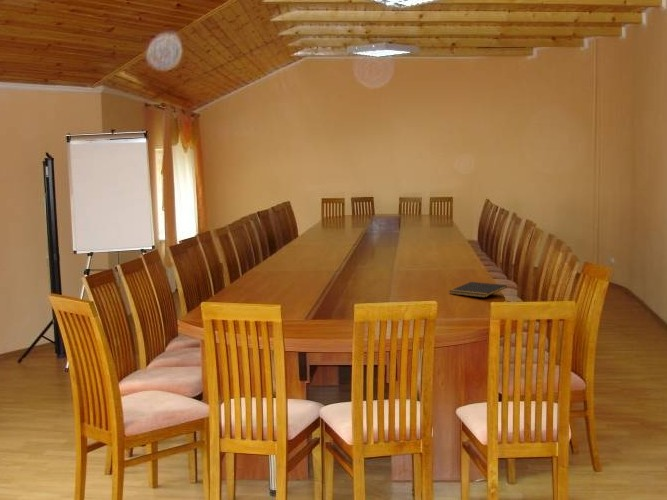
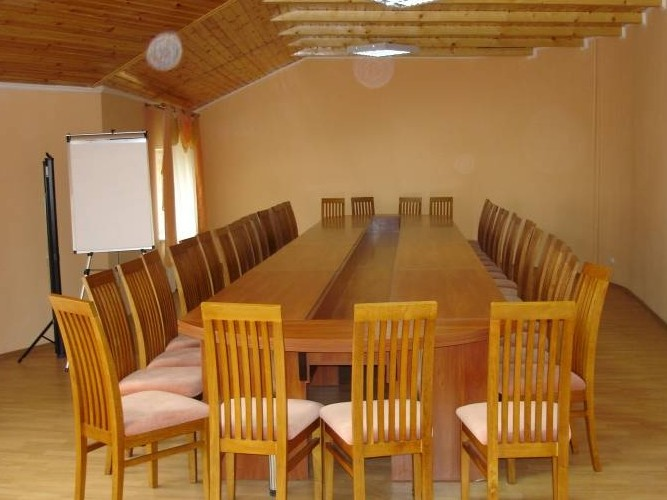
- notepad [448,281,508,299]
